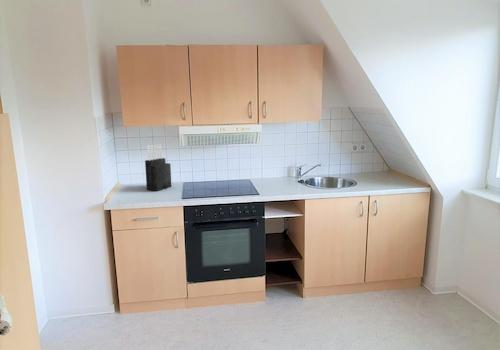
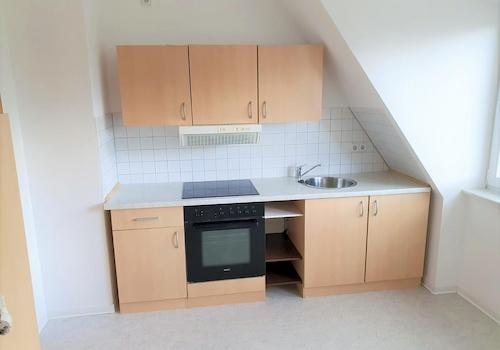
- knife block [144,143,172,192]
